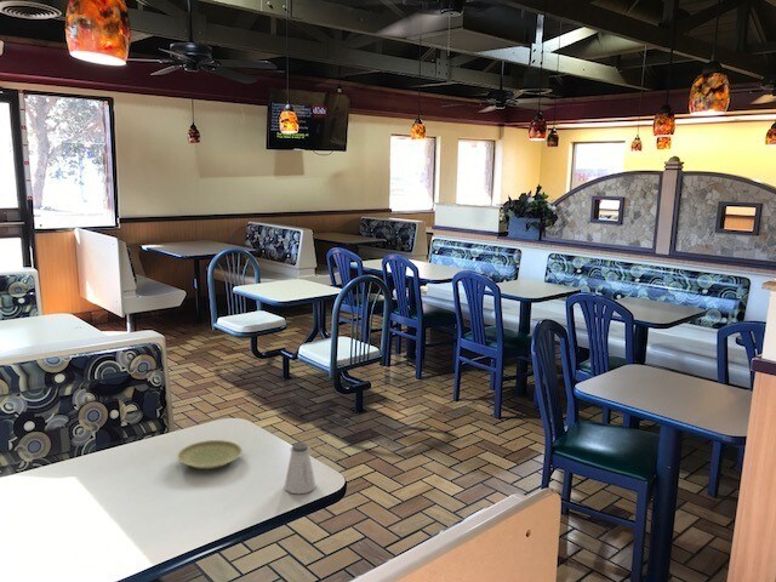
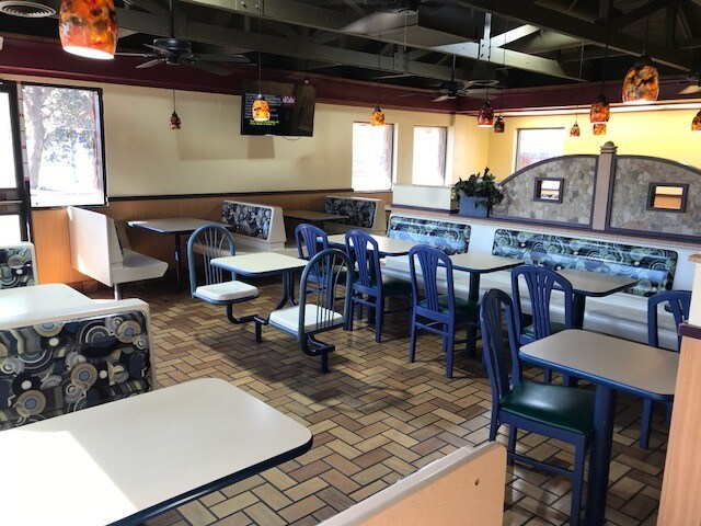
- saltshaker [284,441,316,495]
- plate [176,439,244,470]
